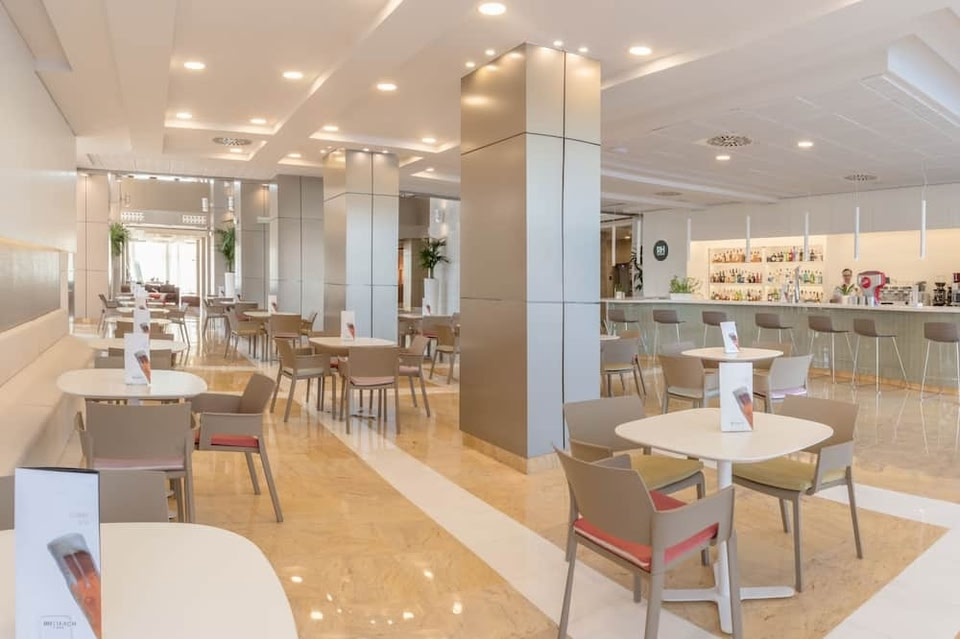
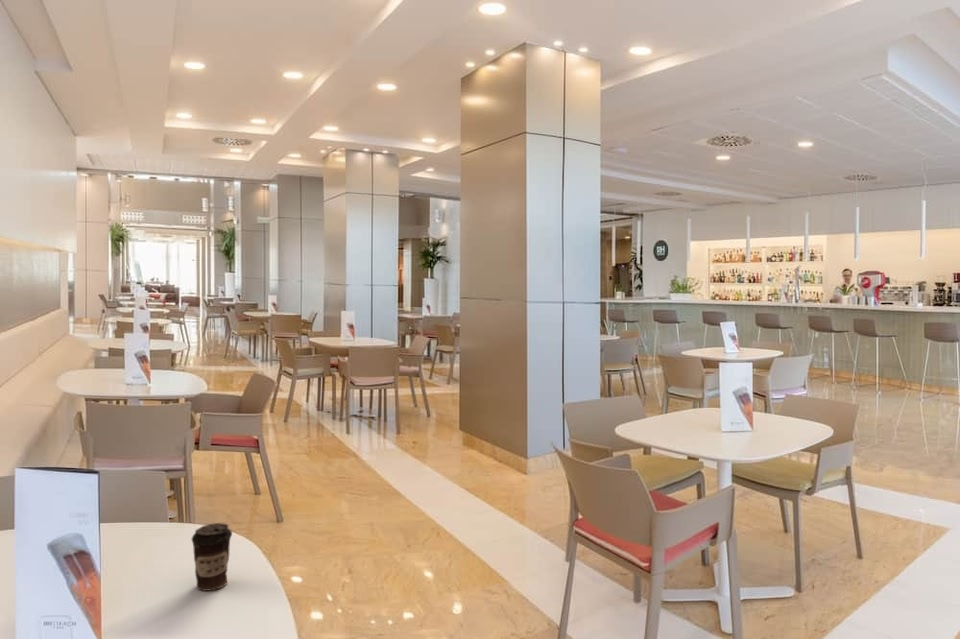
+ coffee cup [191,522,233,592]
